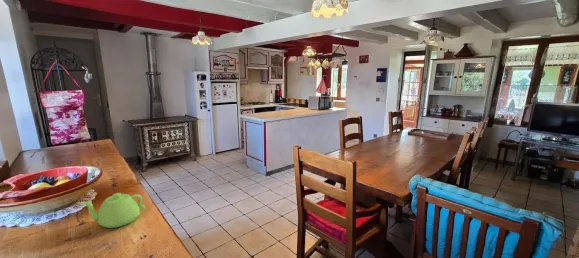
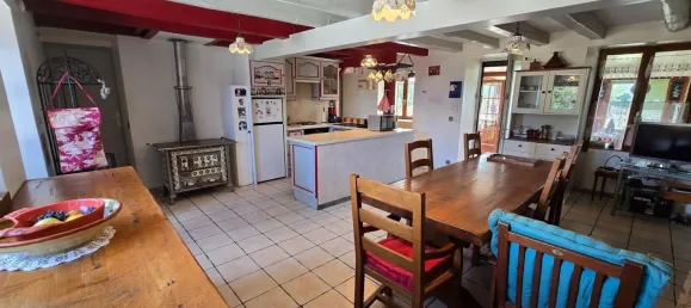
- teapot [80,192,146,229]
